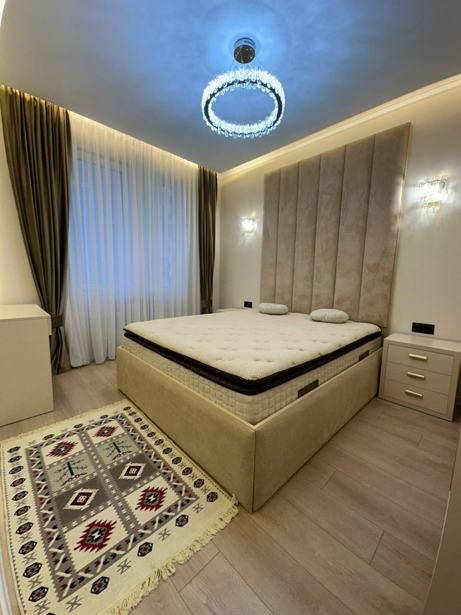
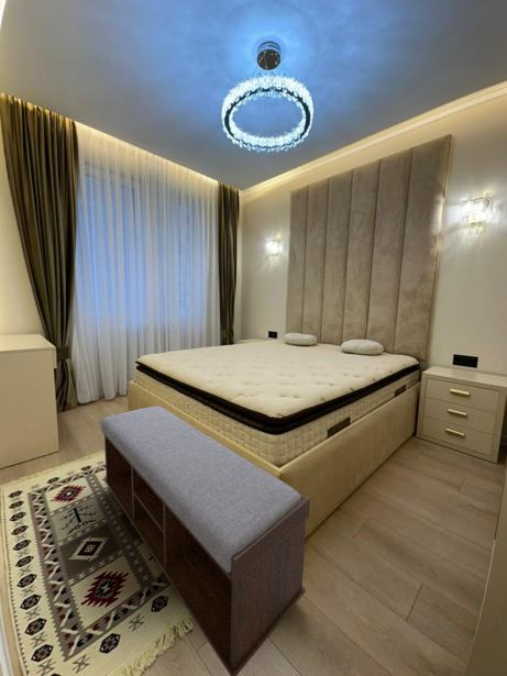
+ bench [100,405,311,676]
